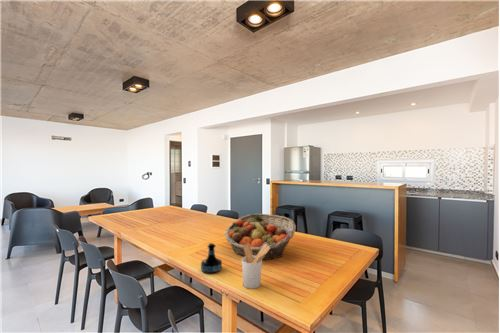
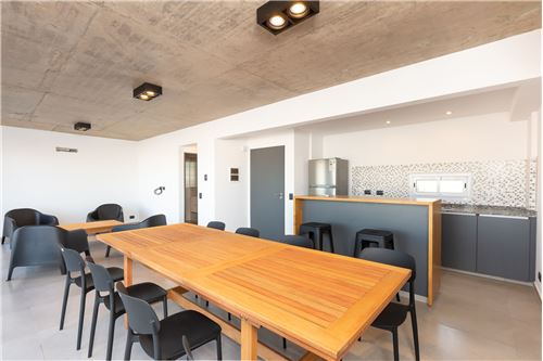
- utensil holder [241,243,270,290]
- fruit basket [224,213,297,261]
- tequila bottle [200,242,223,275]
